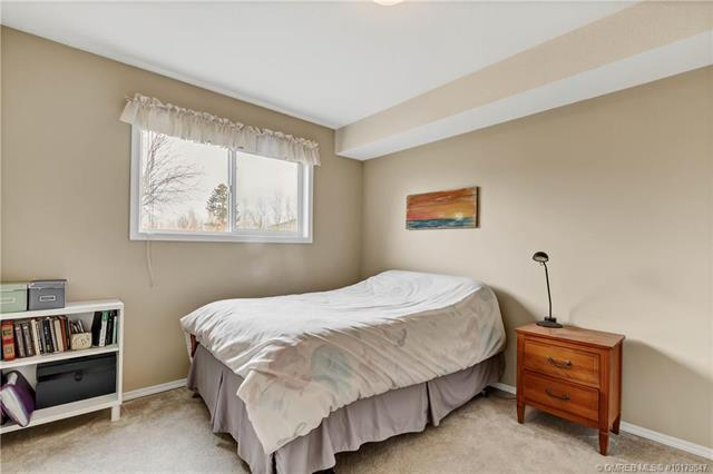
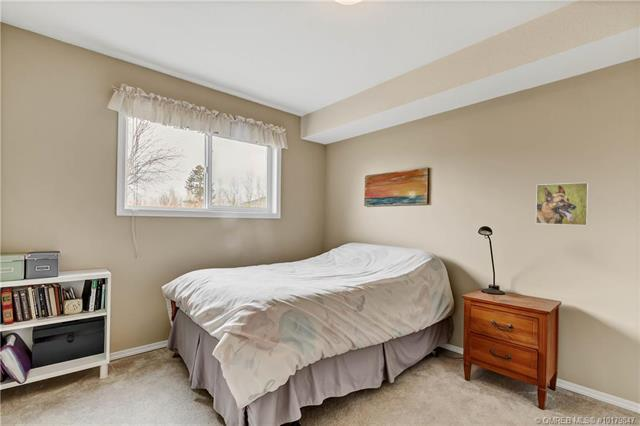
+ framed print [535,181,590,227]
